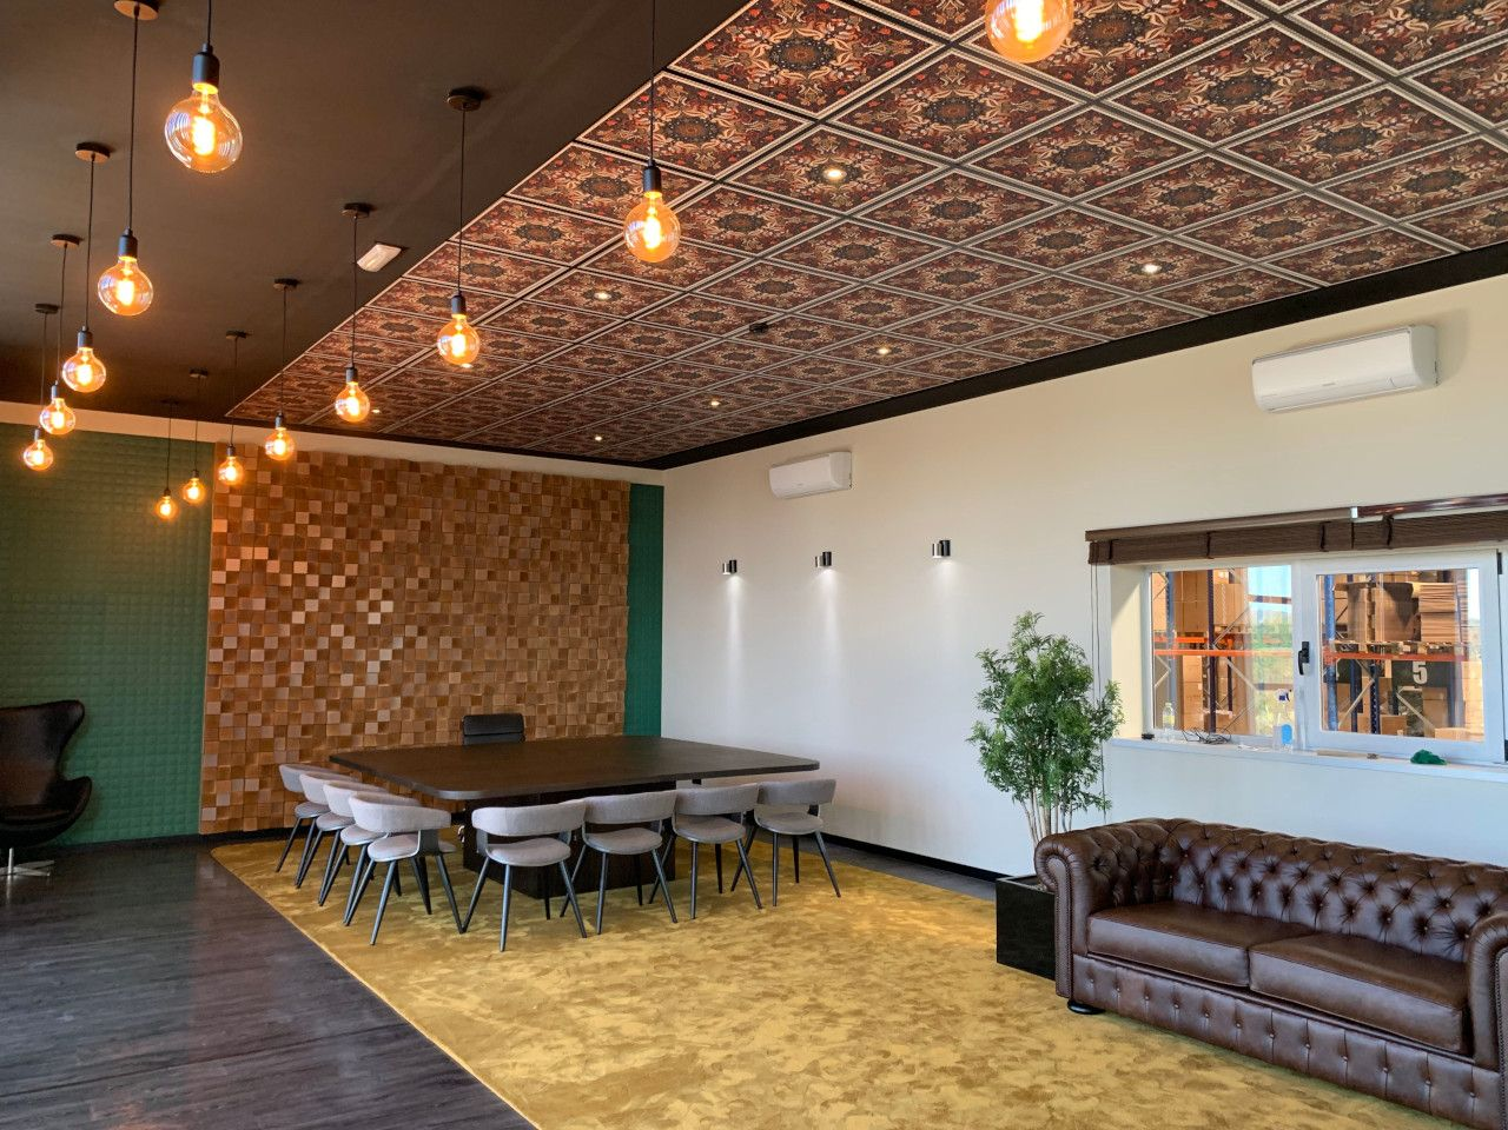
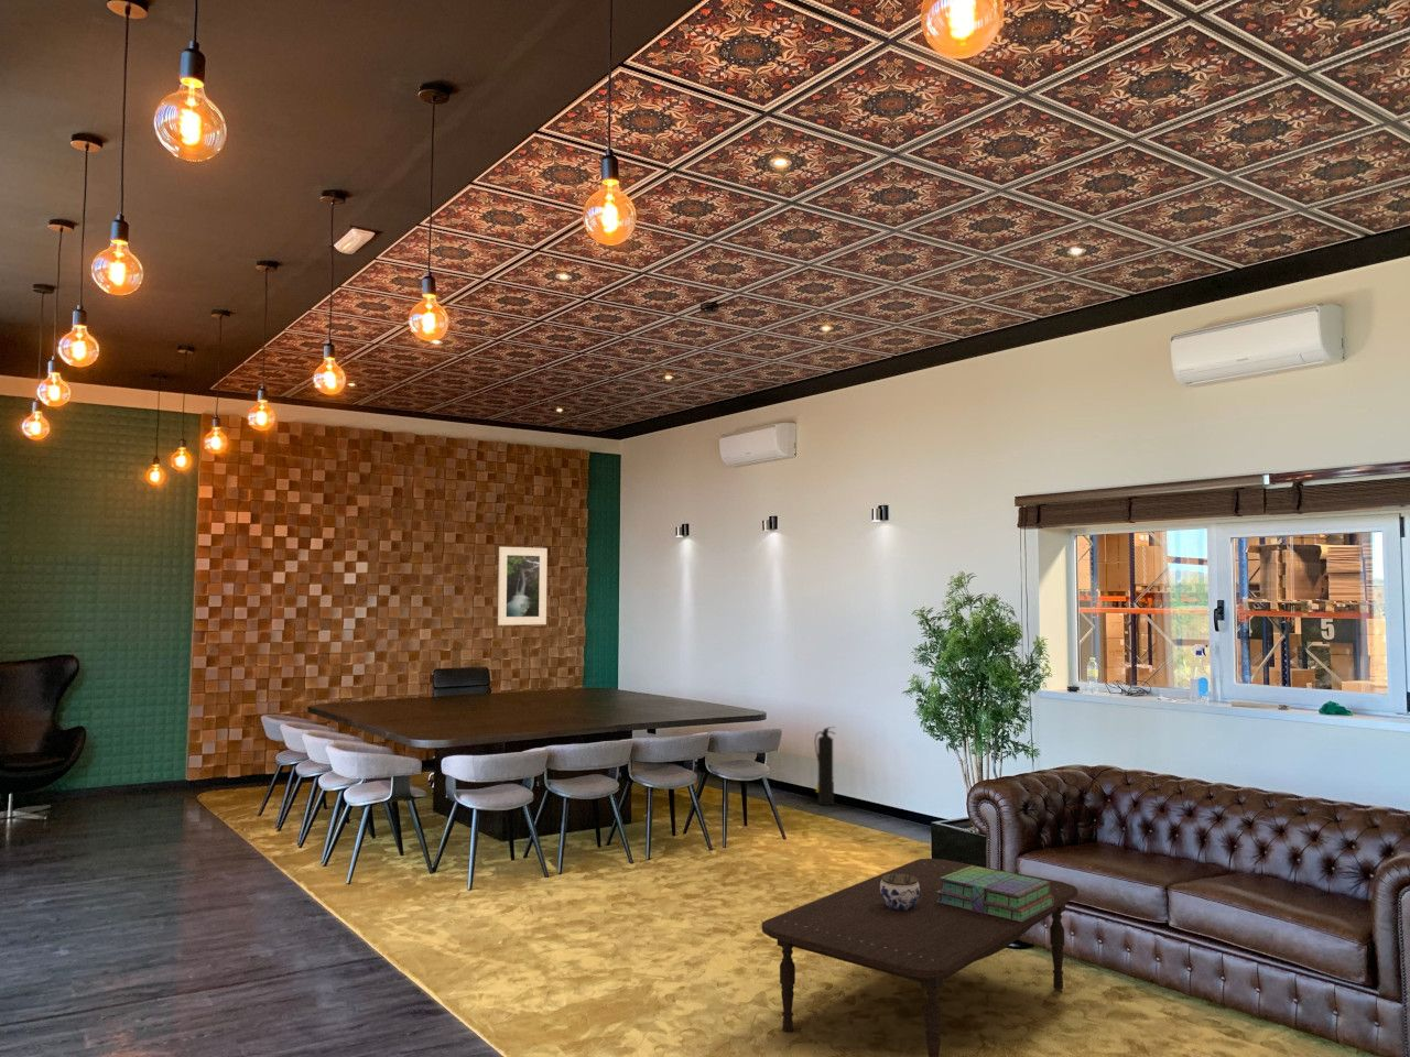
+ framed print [496,546,548,626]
+ stack of books [936,864,1055,923]
+ fire extinguisher [814,726,837,806]
+ jar [880,873,919,910]
+ coffee table [762,858,1078,1057]
